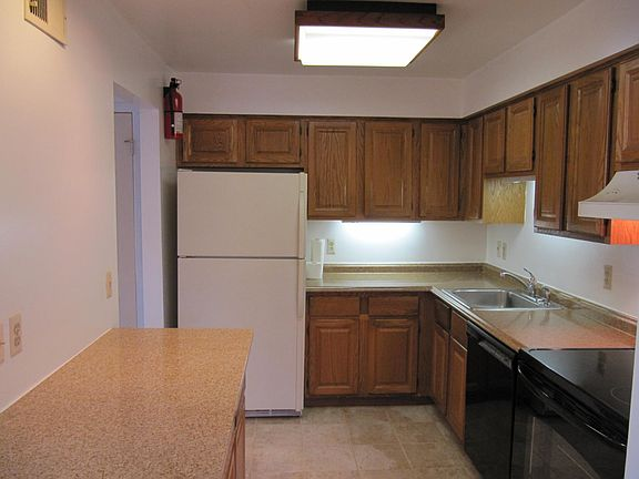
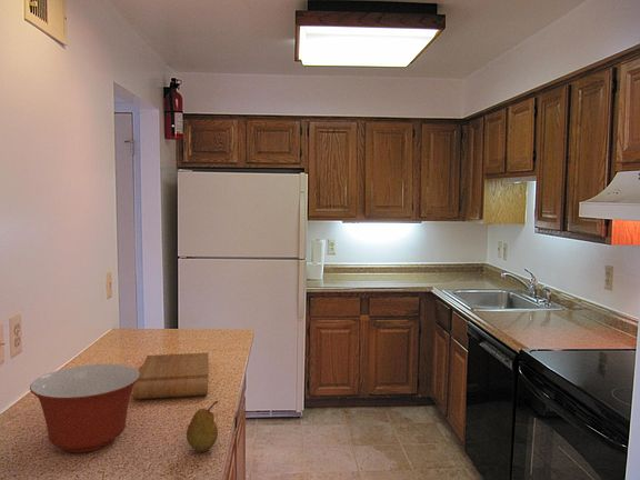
+ mixing bowl [29,363,140,453]
+ cutting board [132,352,210,400]
+ fruit [186,400,219,453]
